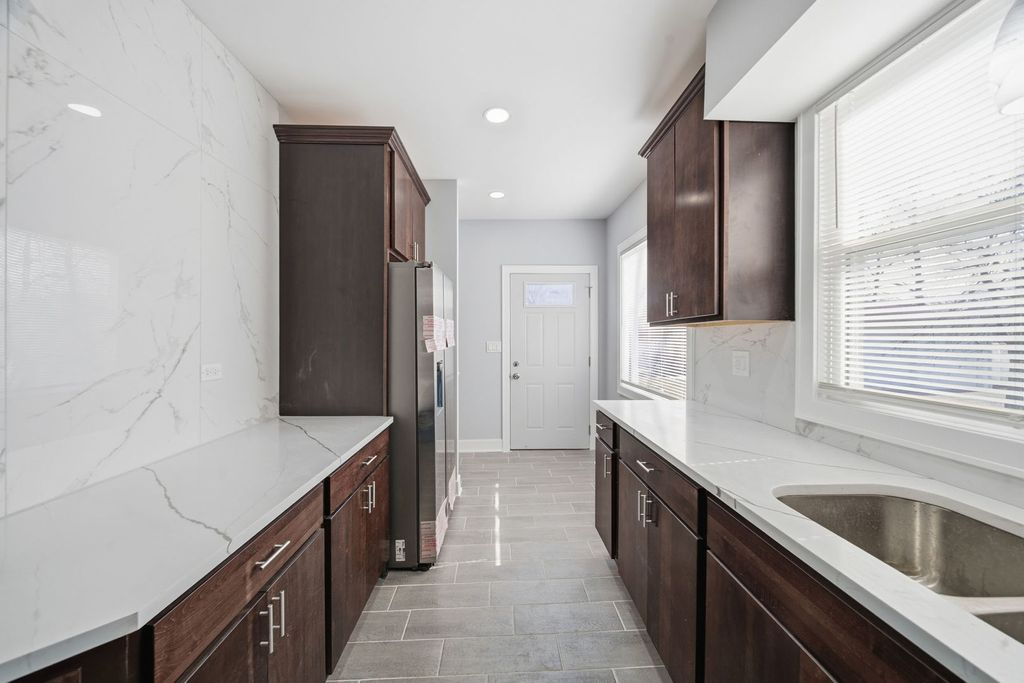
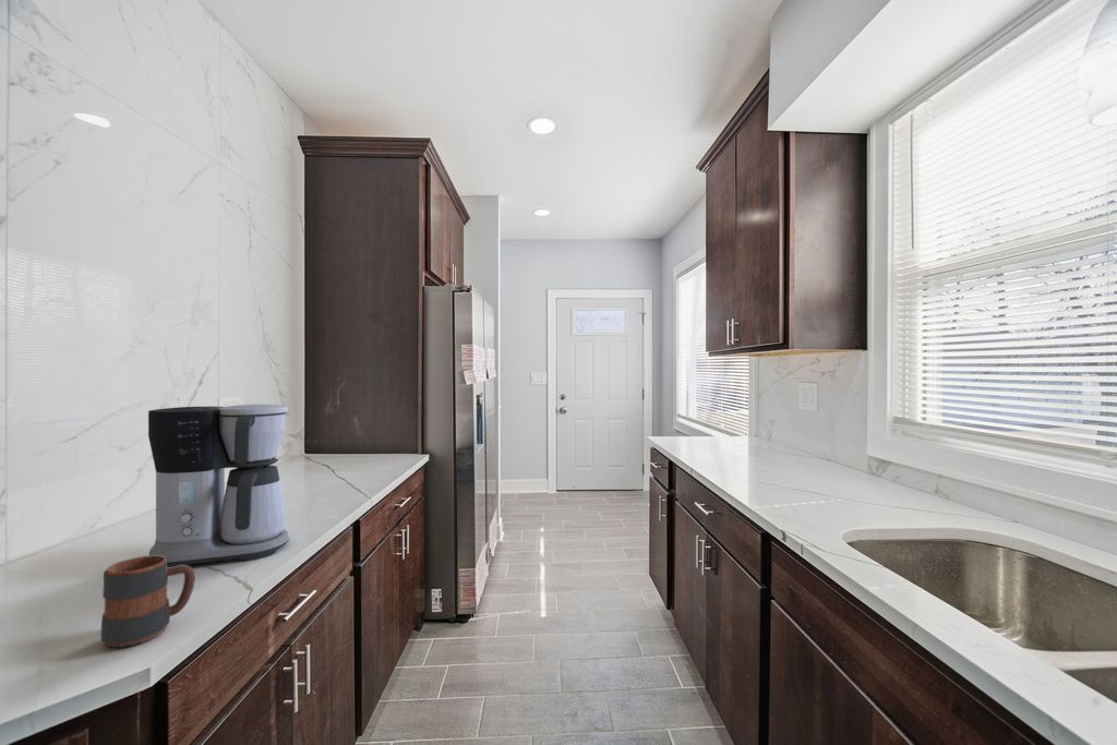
+ mug [99,555,196,648]
+ coffee maker [147,404,290,567]
